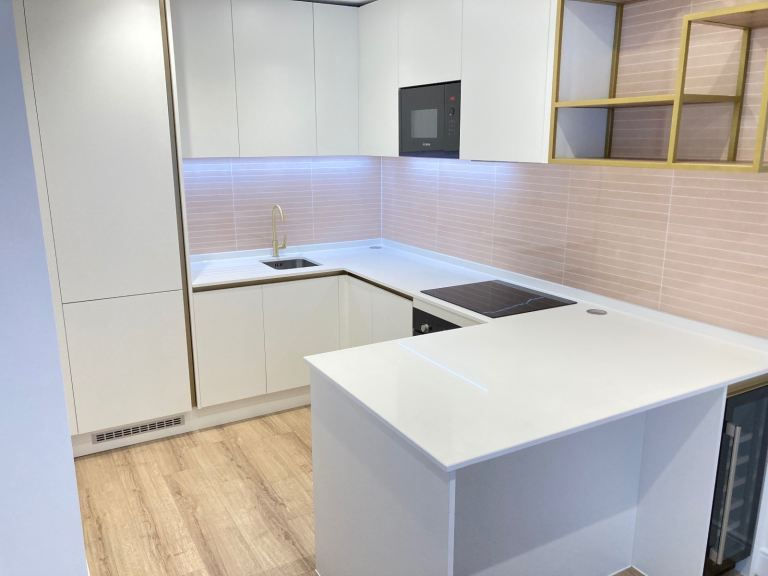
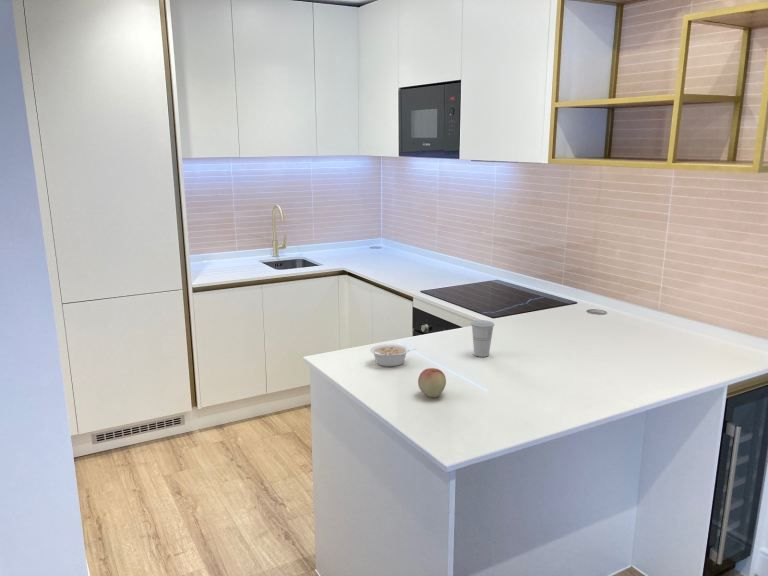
+ legume [369,343,417,367]
+ cup [470,319,495,358]
+ fruit [417,367,447,398]
